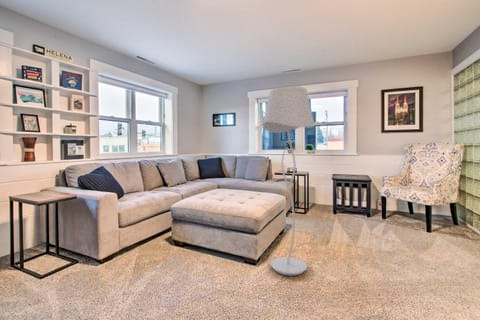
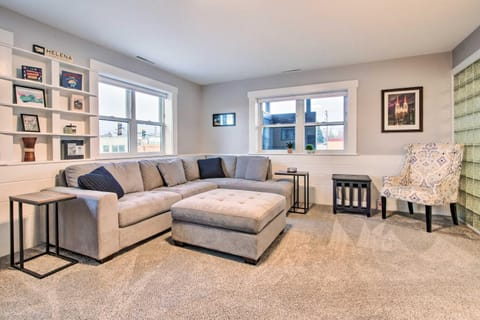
- floor lamp [261,85,316,276]
